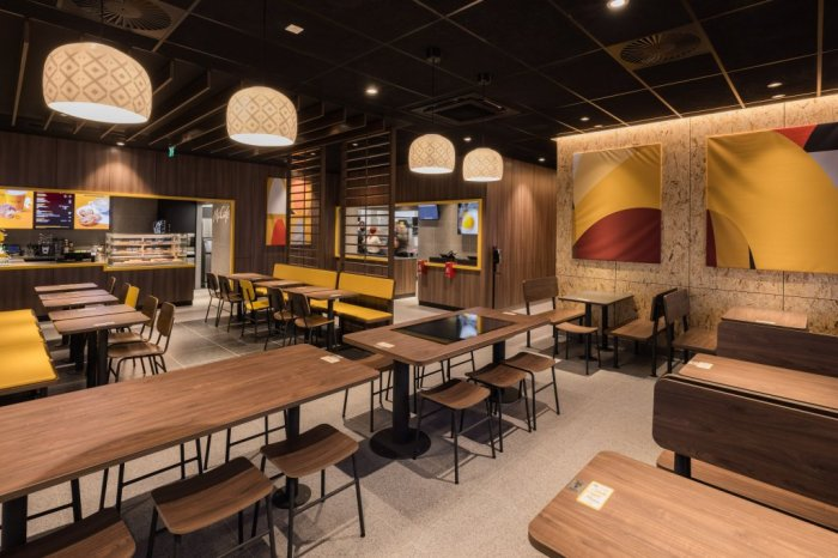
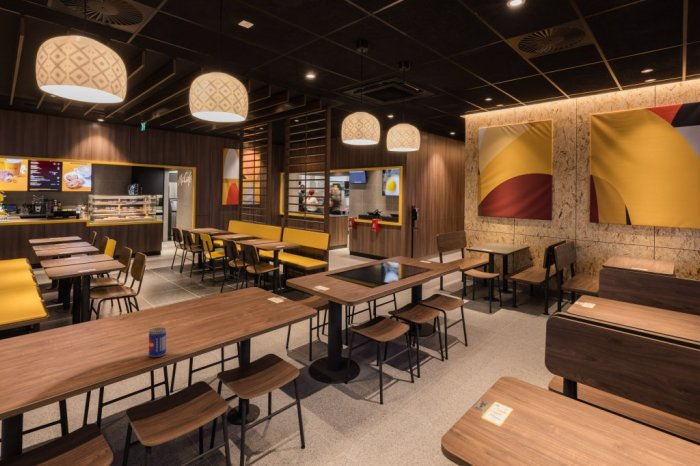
+ beer can [148,326,167,358]
